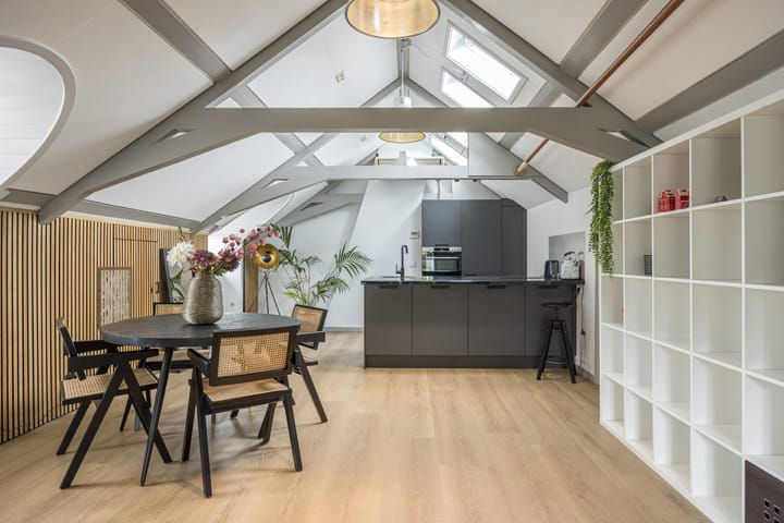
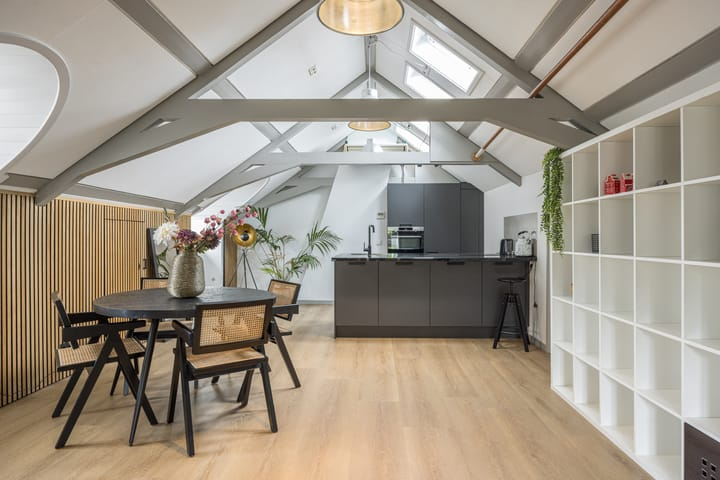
- wall art [96,266,133,331]
